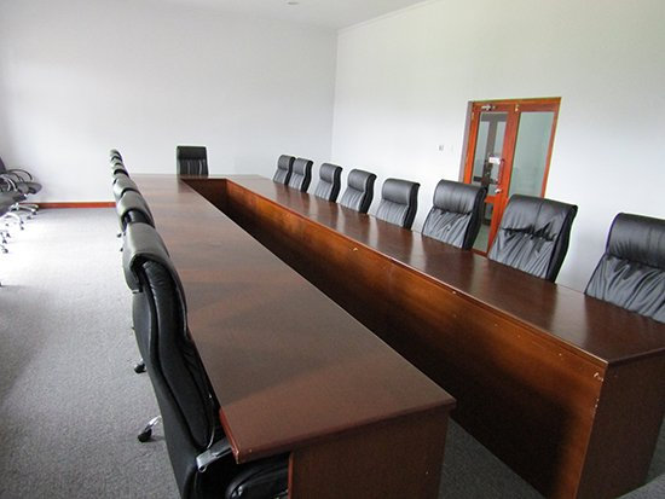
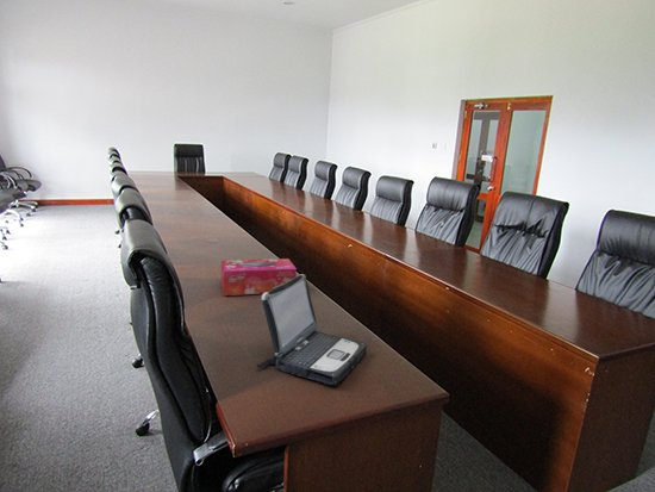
+ tissue box [220,257,298,297]
+ laptop [256,273,368,386]
